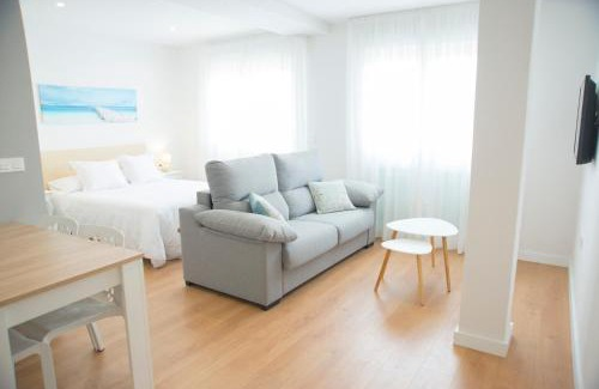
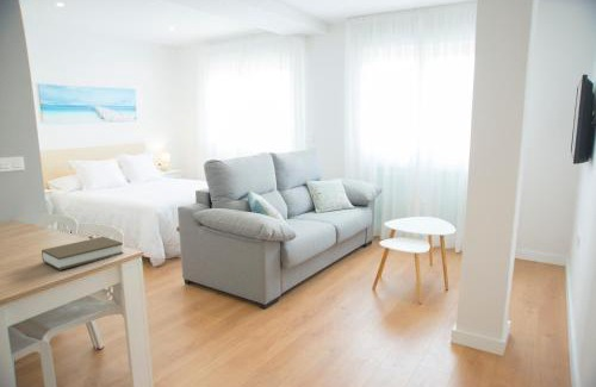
+ book [41,236,124,271]
